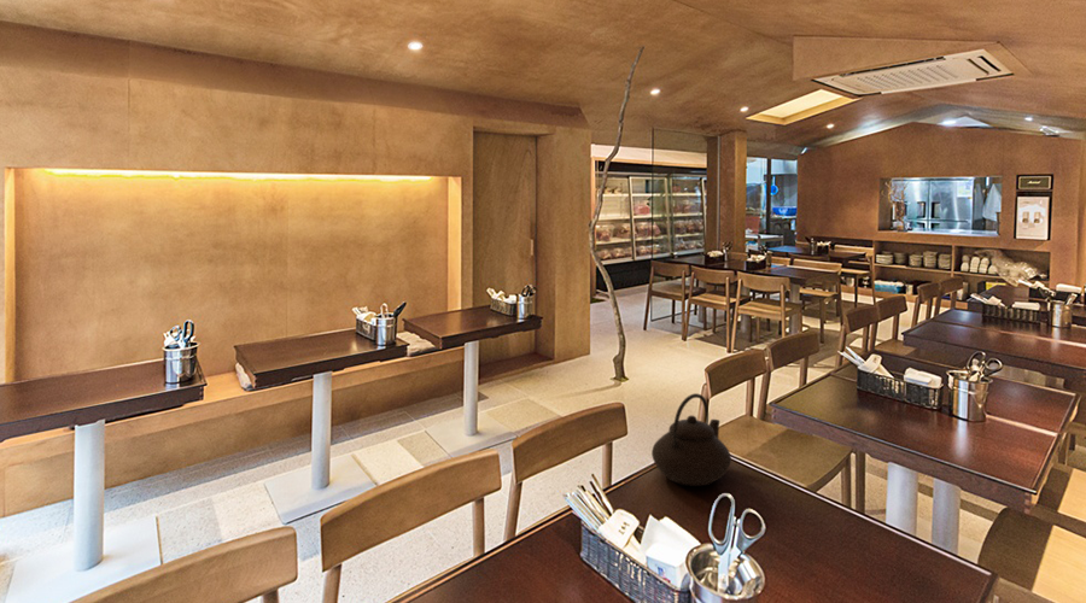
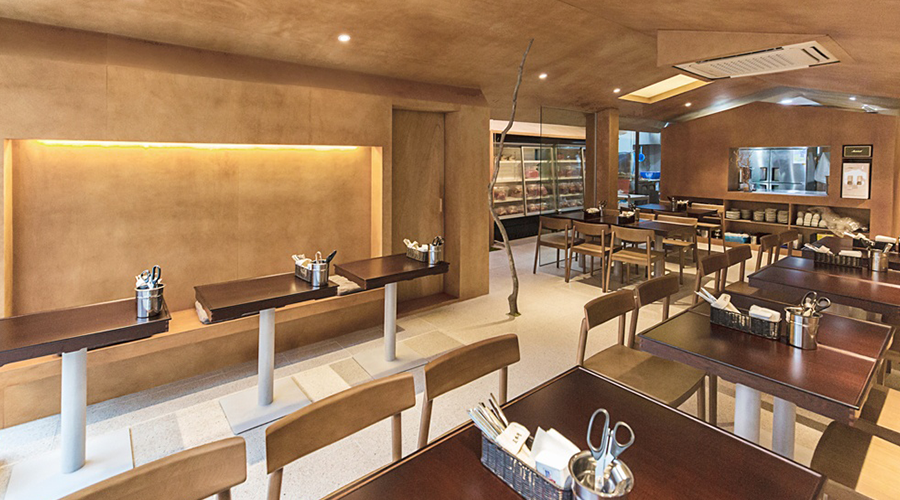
- teapot [650,392,732,487]
